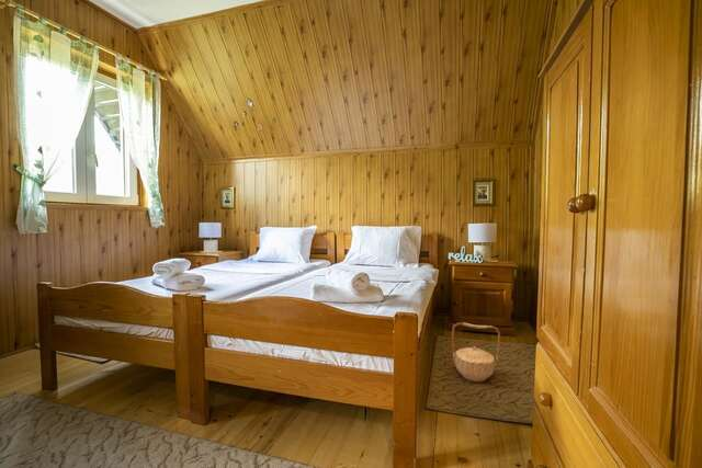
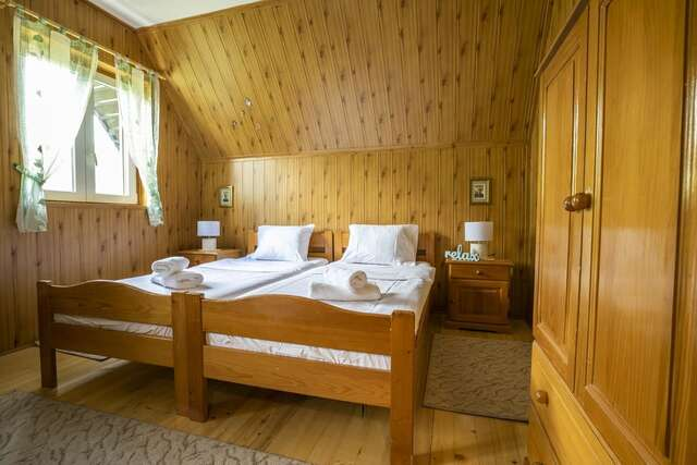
- basket [451,321,501,383]
